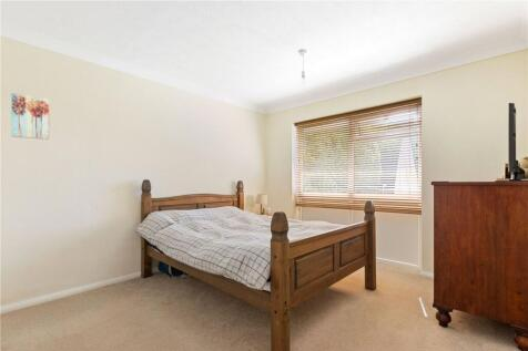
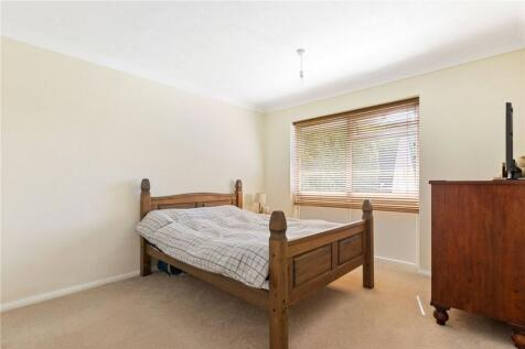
- wall art [11,92,50,141]
